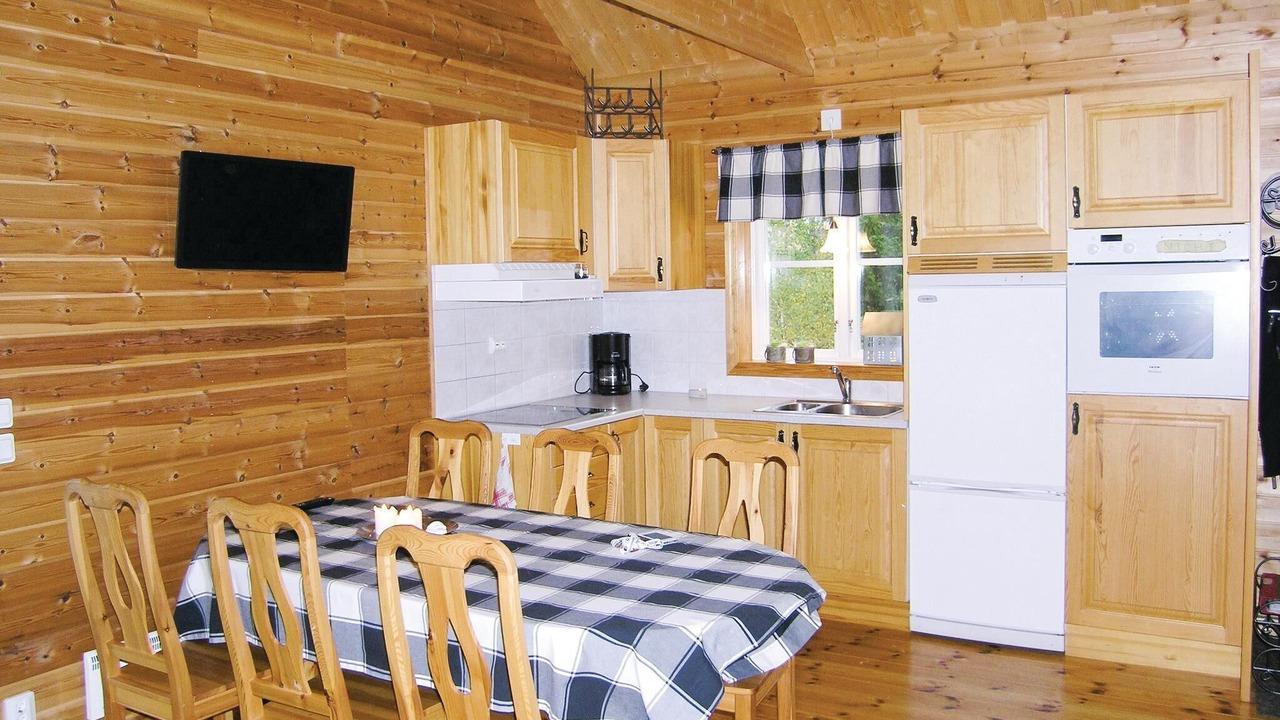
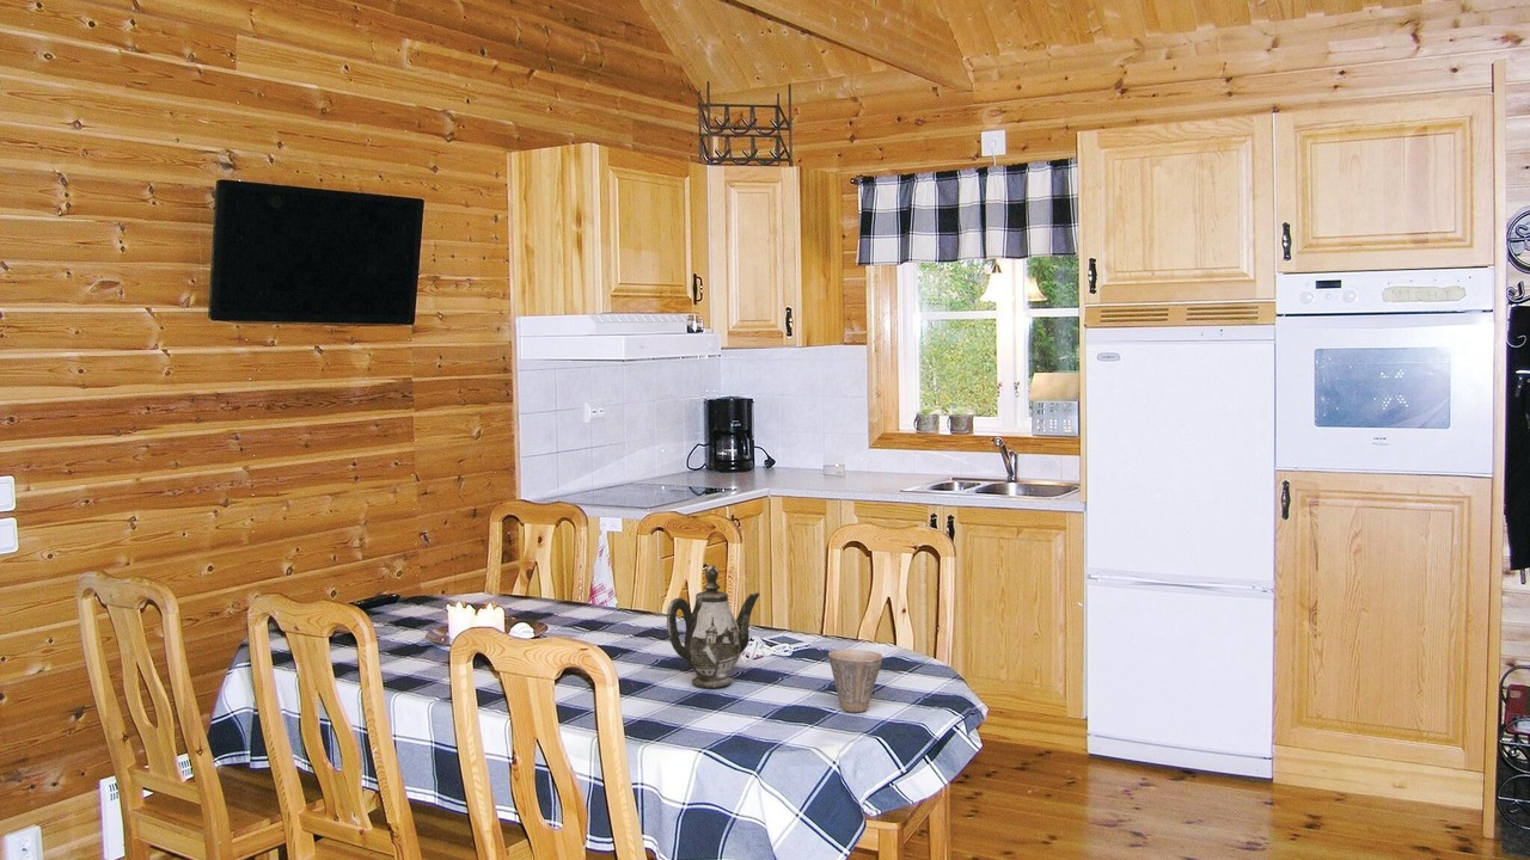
+ cup [827,649,883,713]
+ teapot [666,564,761,689]
